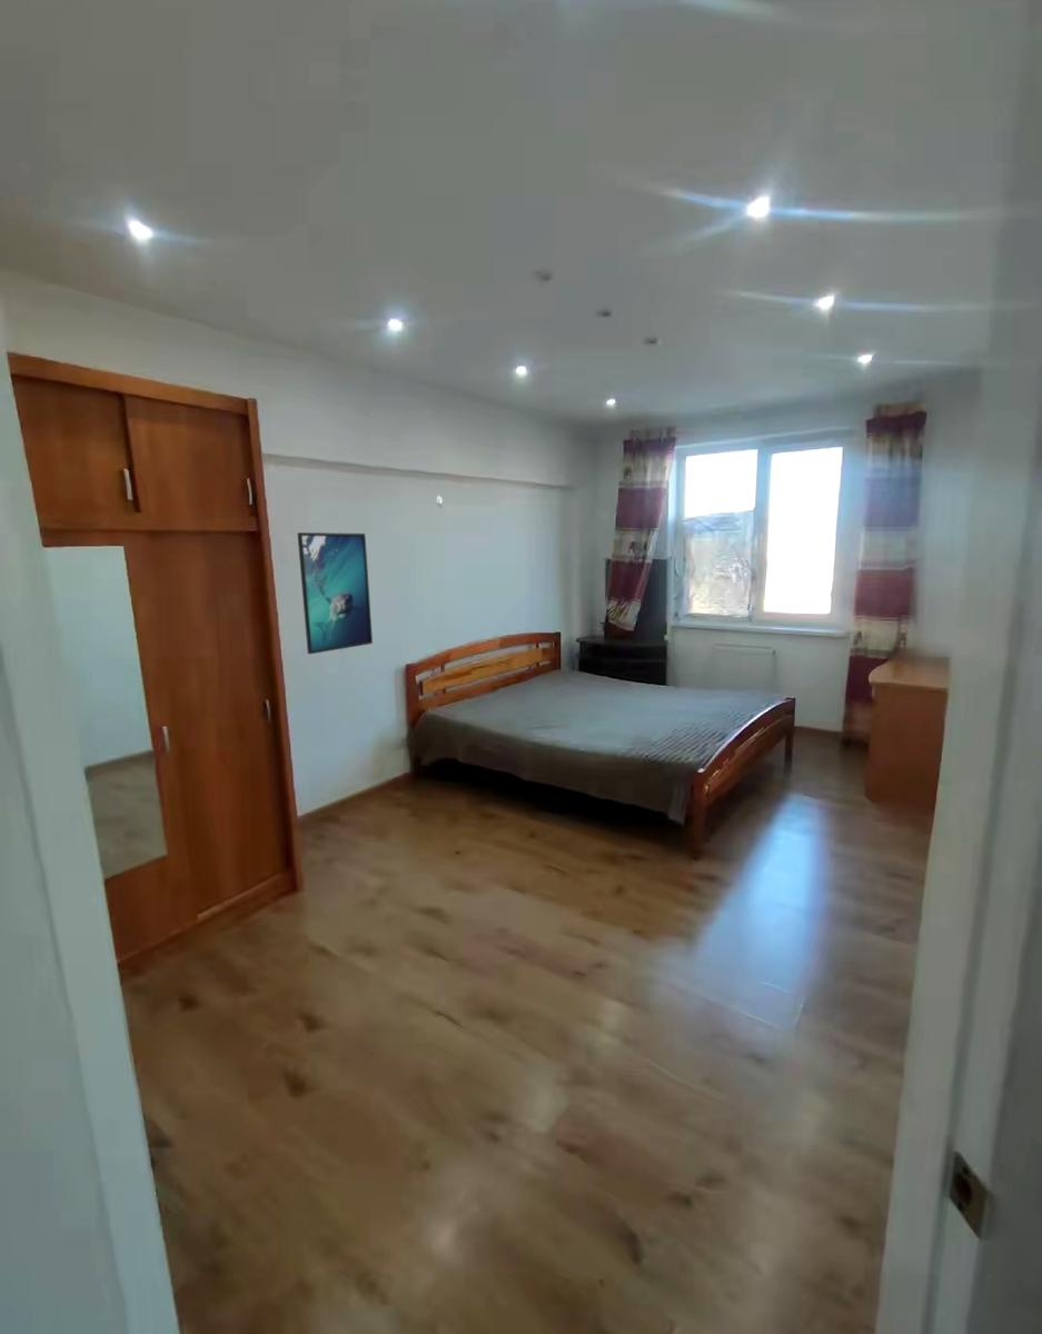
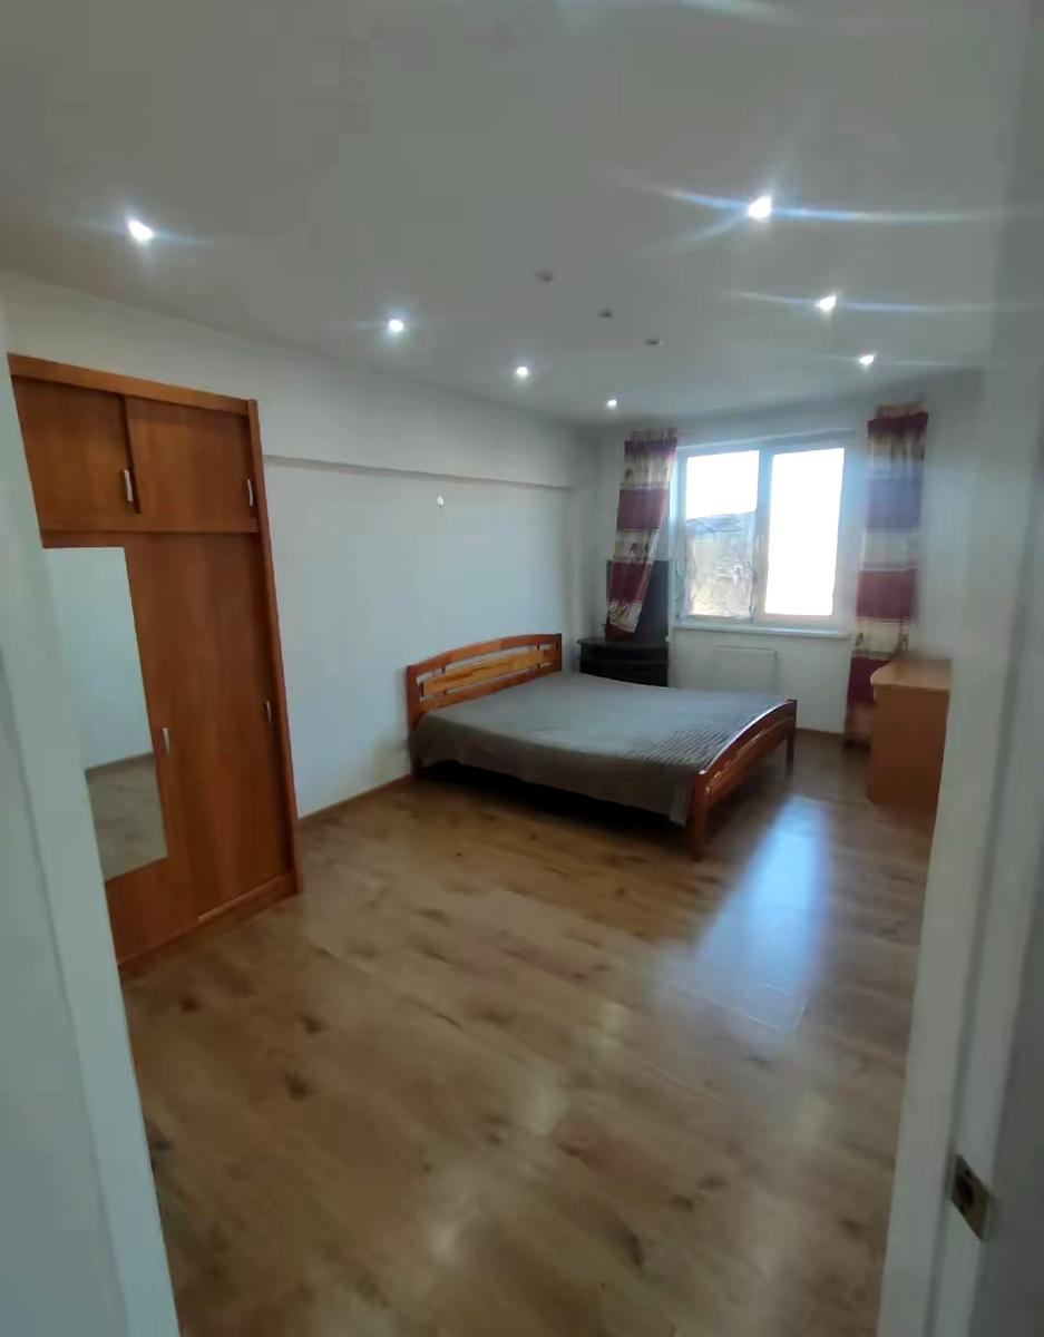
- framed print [297,531,374,655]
